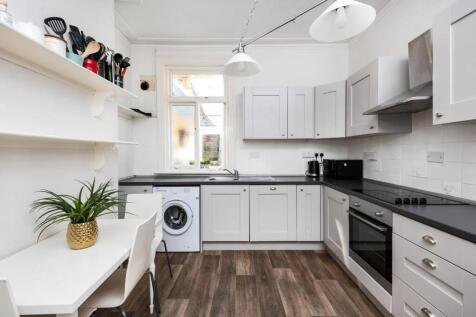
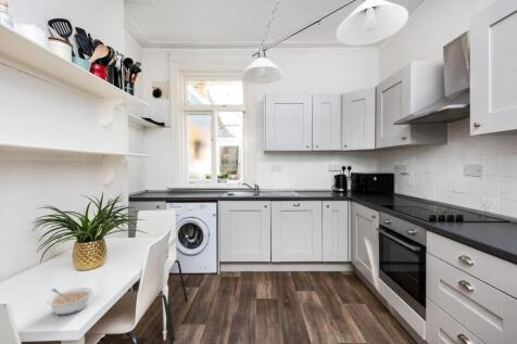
+ legume [46,286,94,316]
